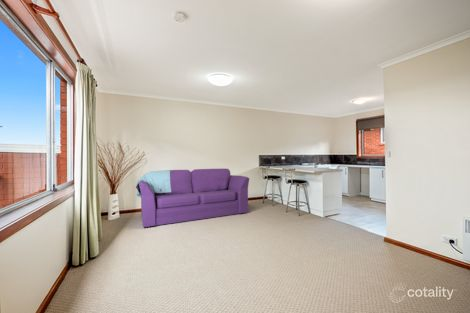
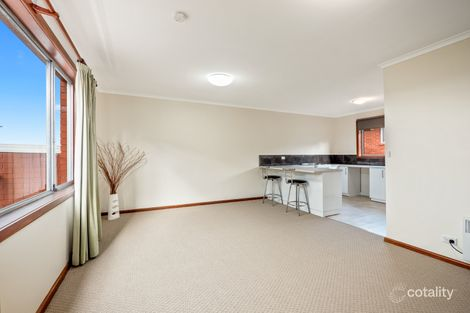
- sofa [135,168,250,228]
